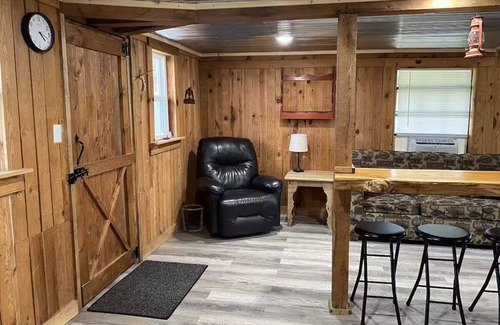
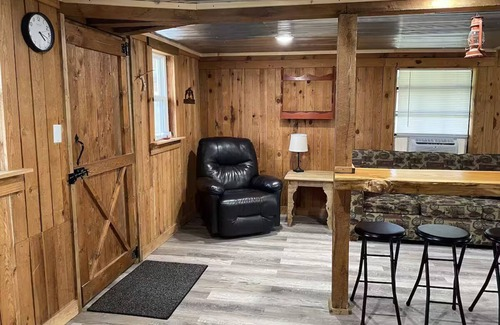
- waste bin [181,204,203,233]
